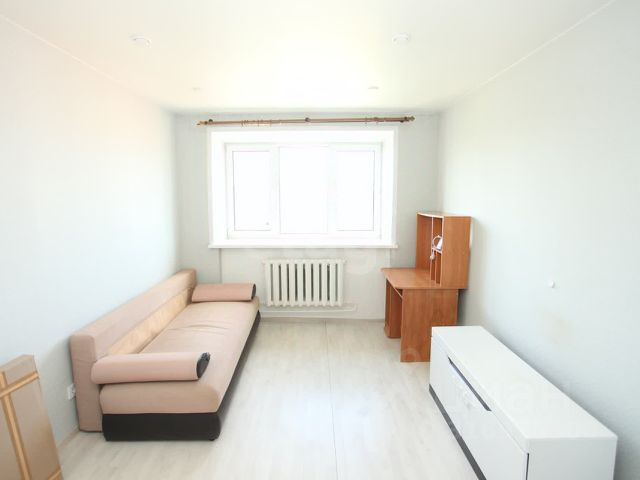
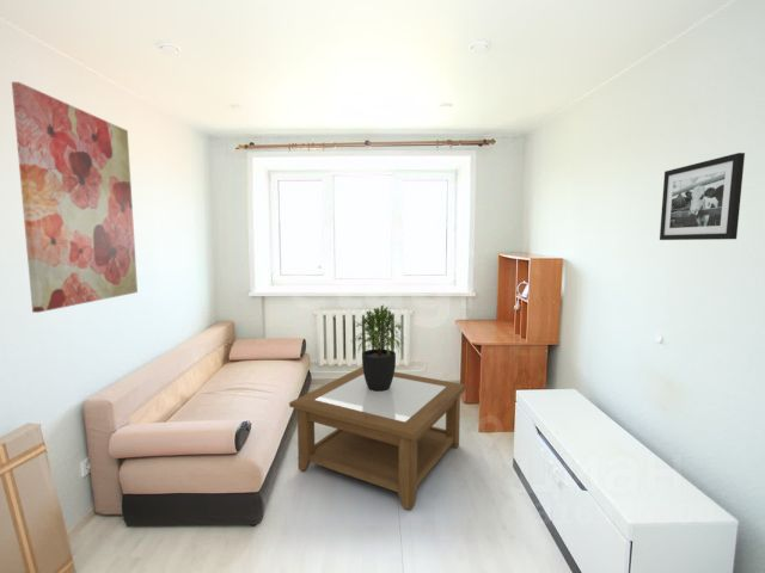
+ picture frame [659,152,746,241]
+ potted plant [351,303,405,392]
+ coffee table [288,366,467,511]
+ wall art [11,81,139,314]
